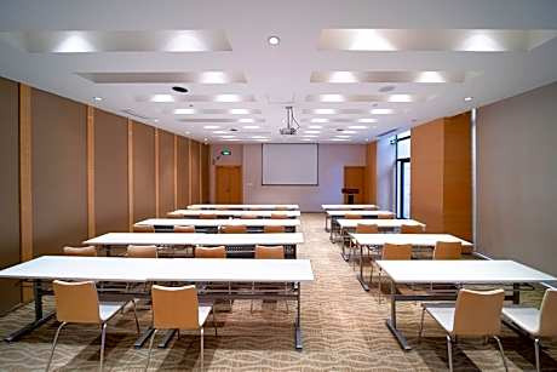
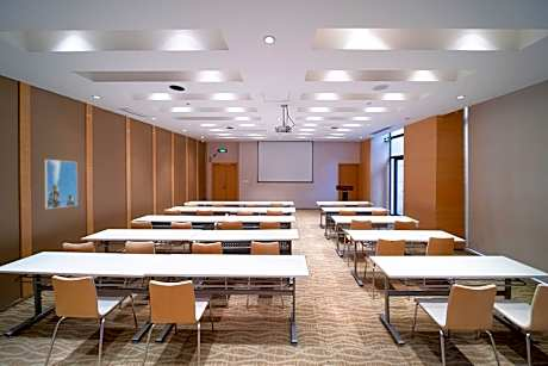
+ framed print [44,159,79,210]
